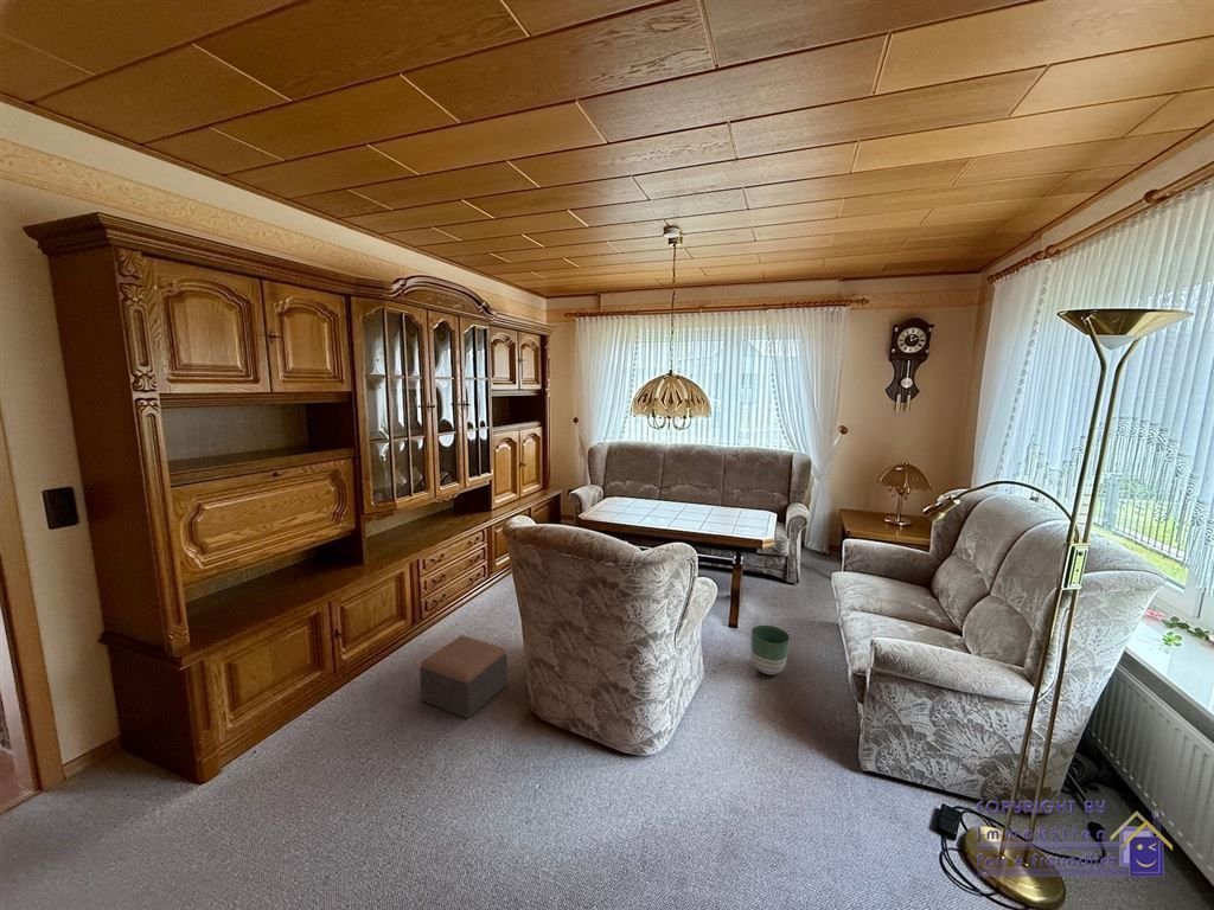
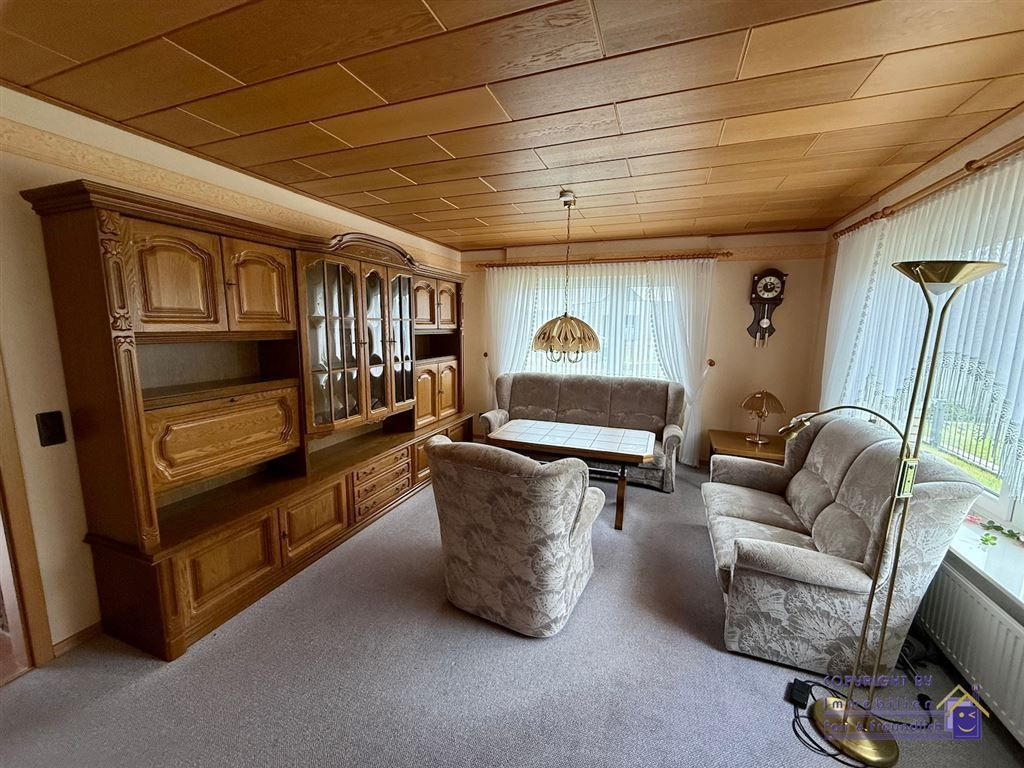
- planter [750,624,791,675]
- footstool [418,634,509,720]
